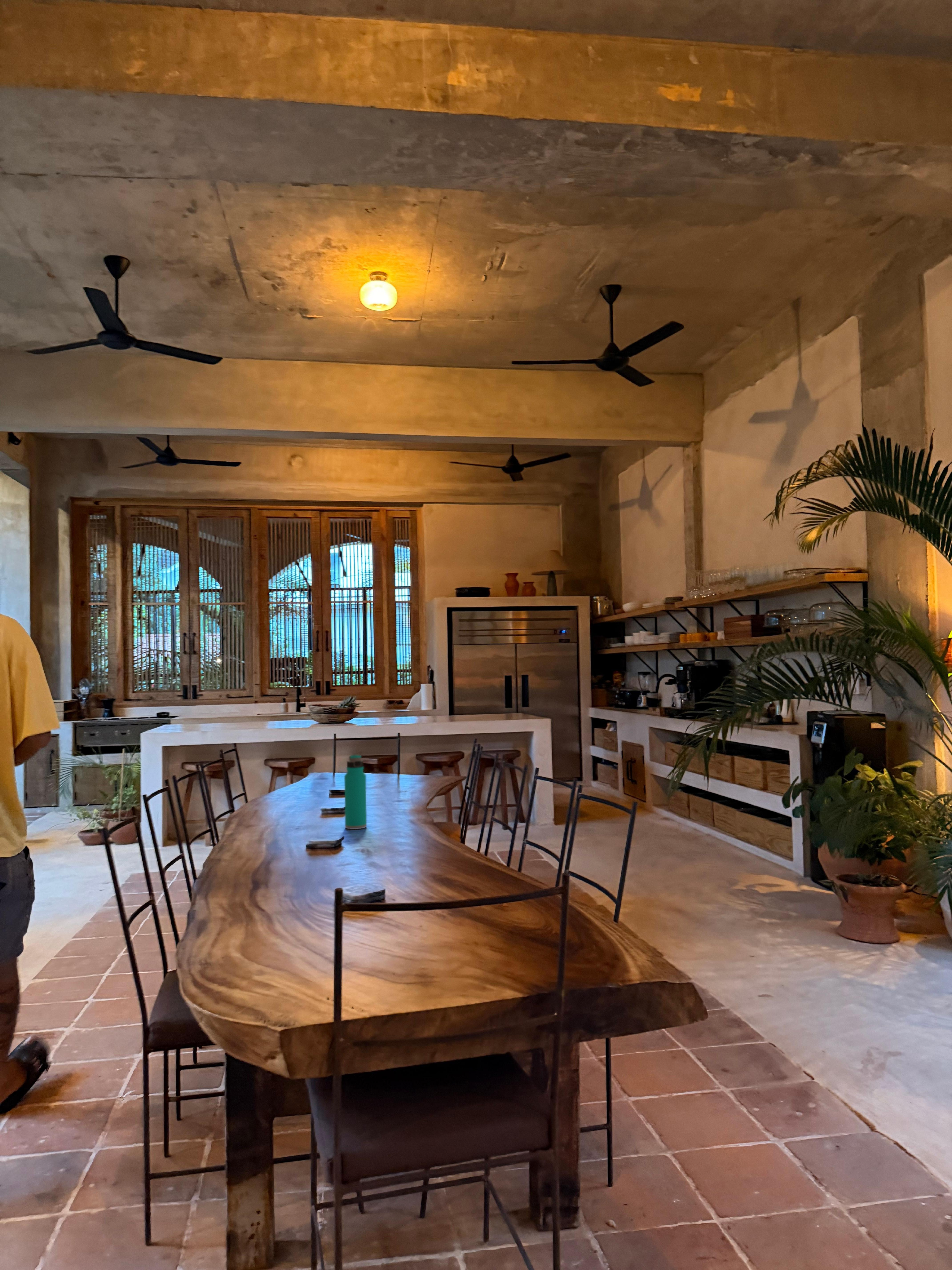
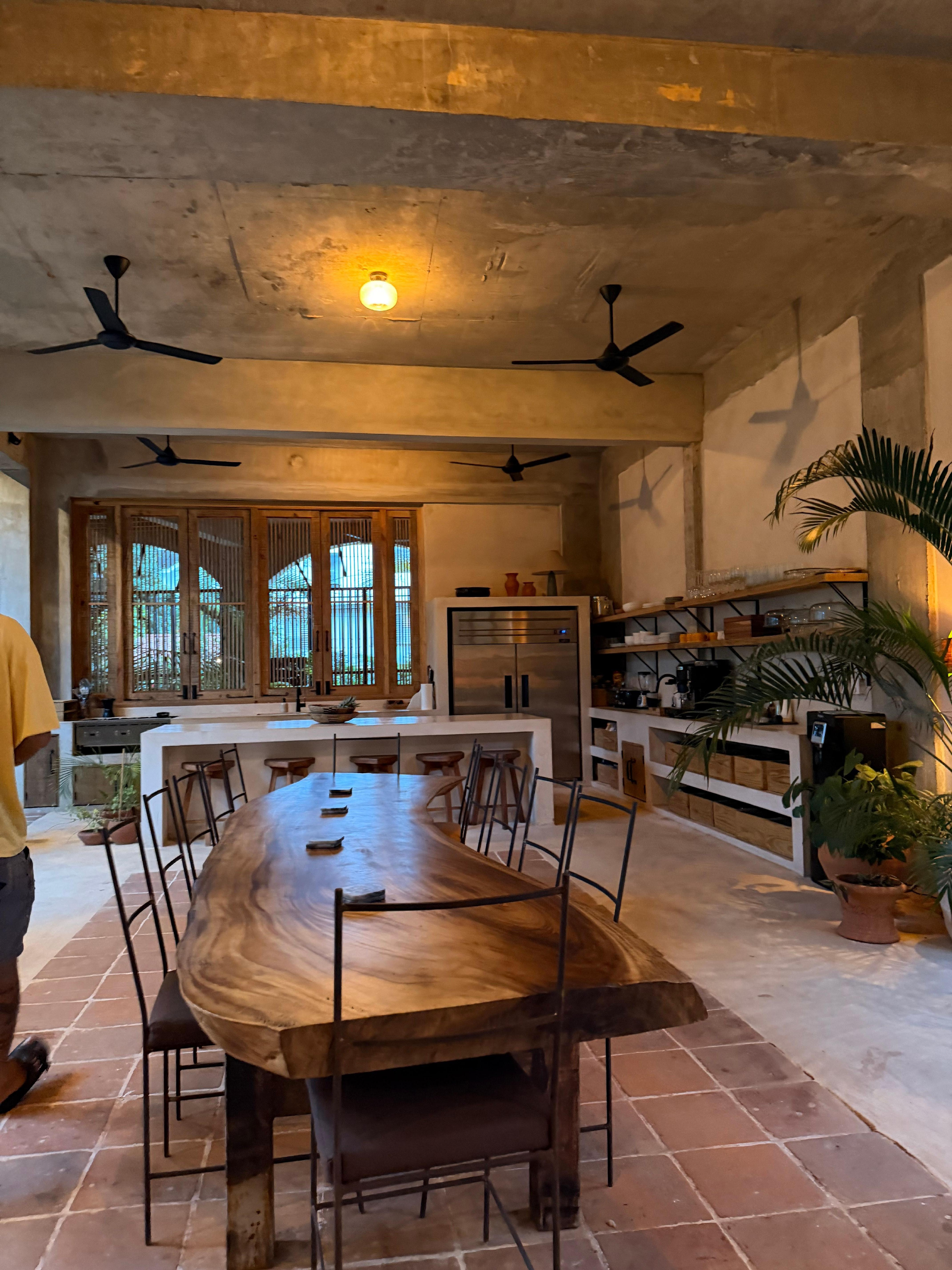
- water bottle [344,754,367,829]
